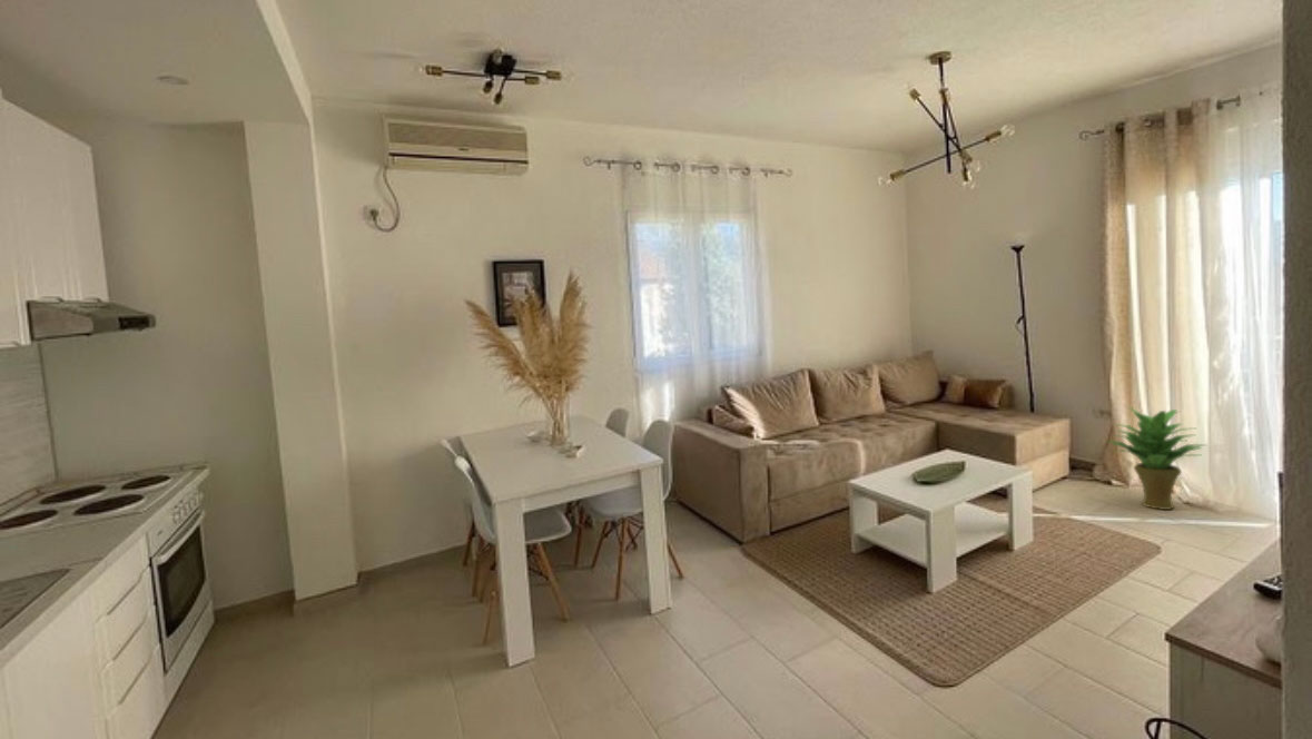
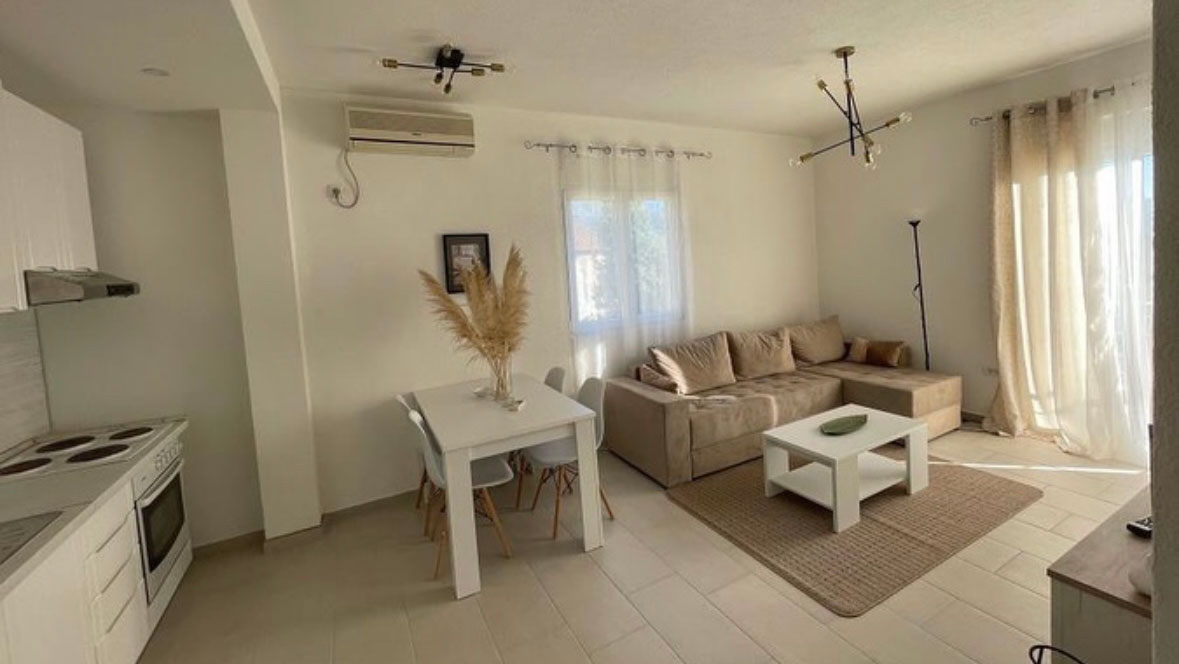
- potted plant [1105,406,1207,511]
